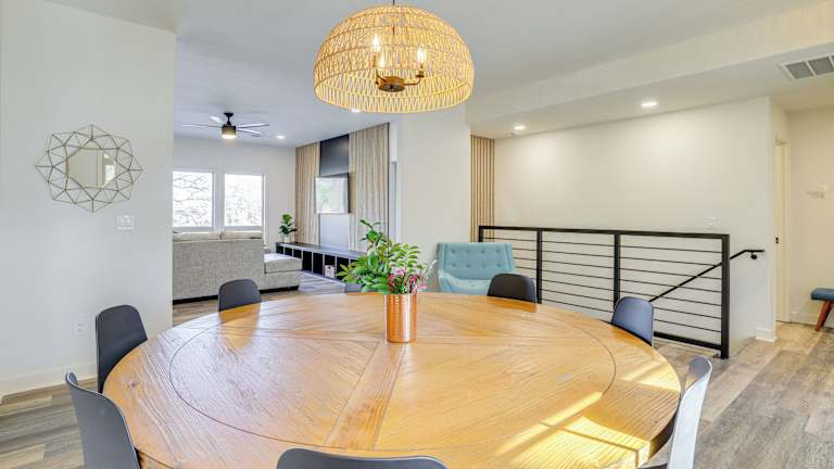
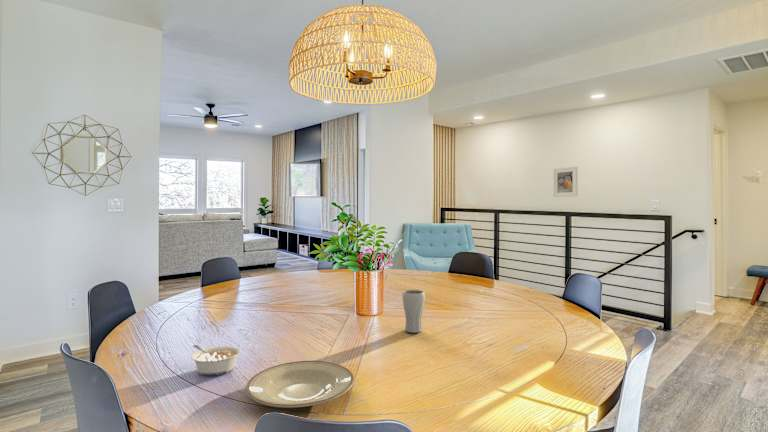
+ drinking glass [401,289,426,334]
+ plate [245,360,355,409]
+ legume [189,344,243,376]
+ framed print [552,166,578,198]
